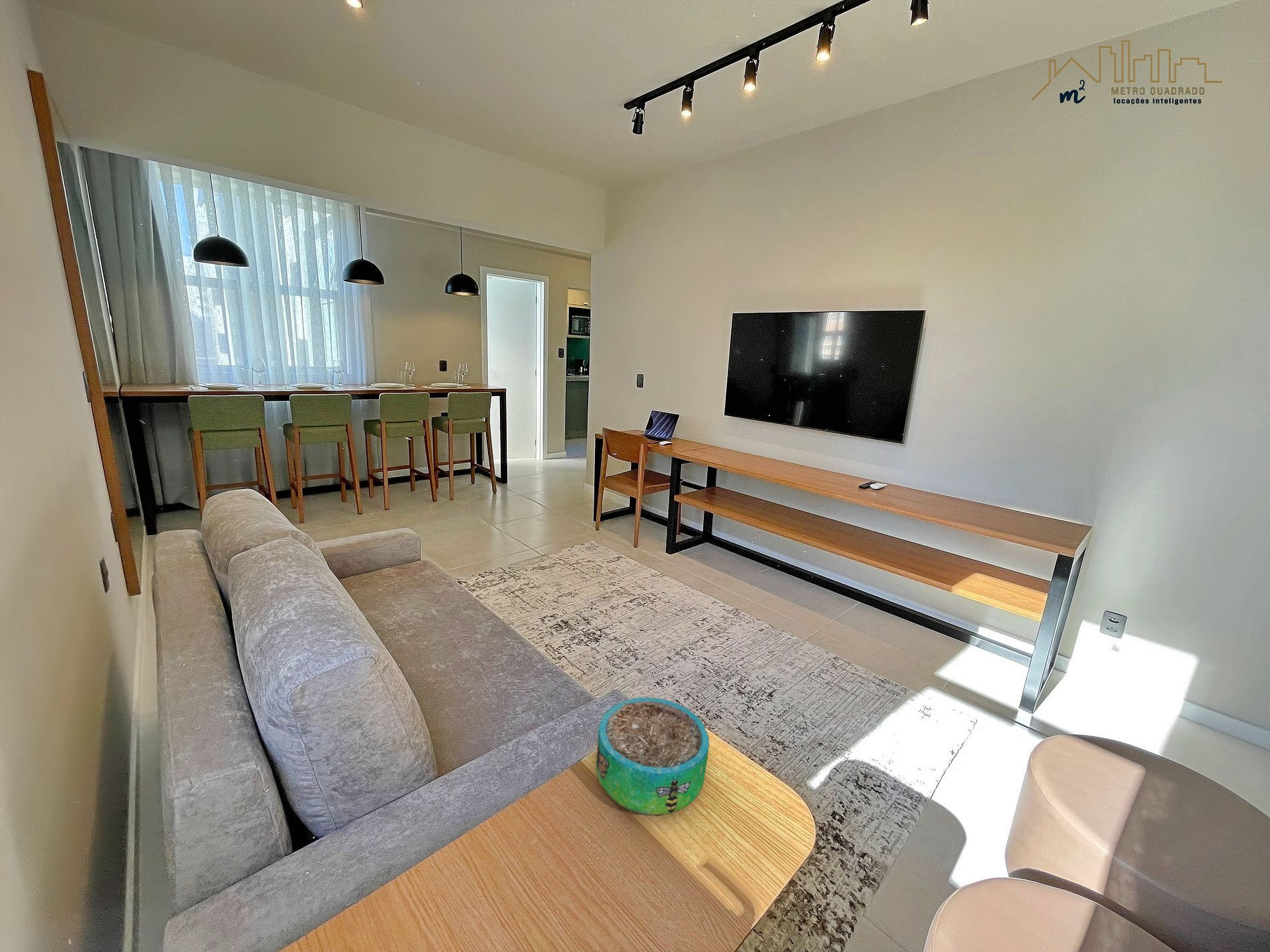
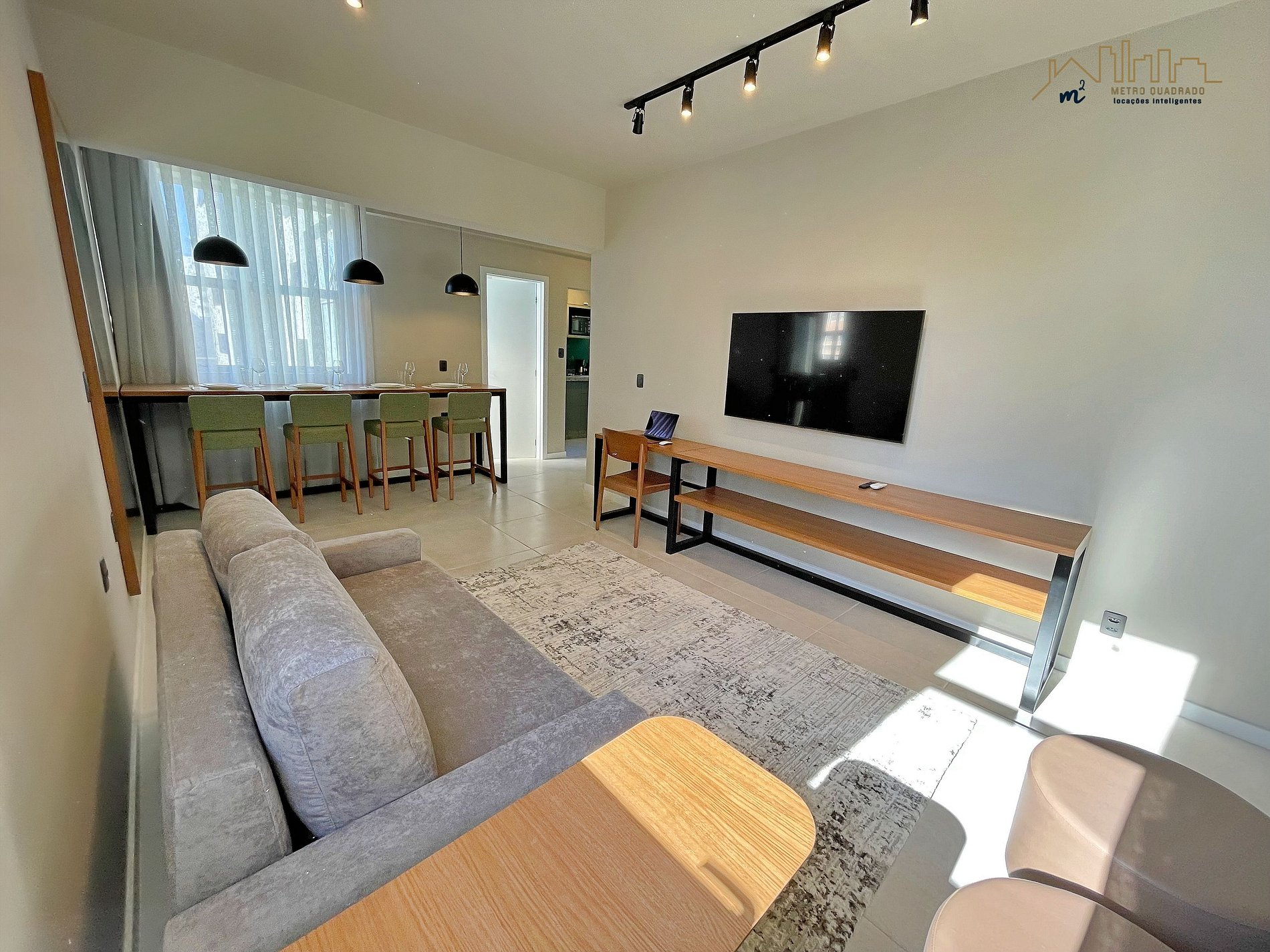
- decorative bowl [596,697,710,816]
